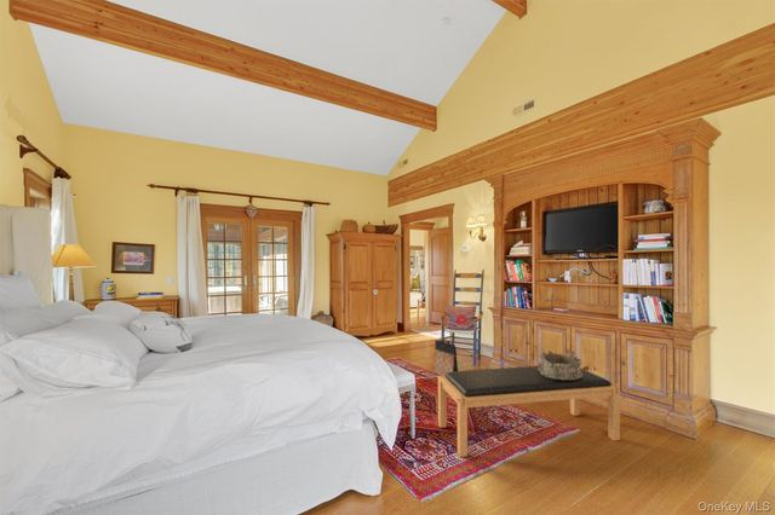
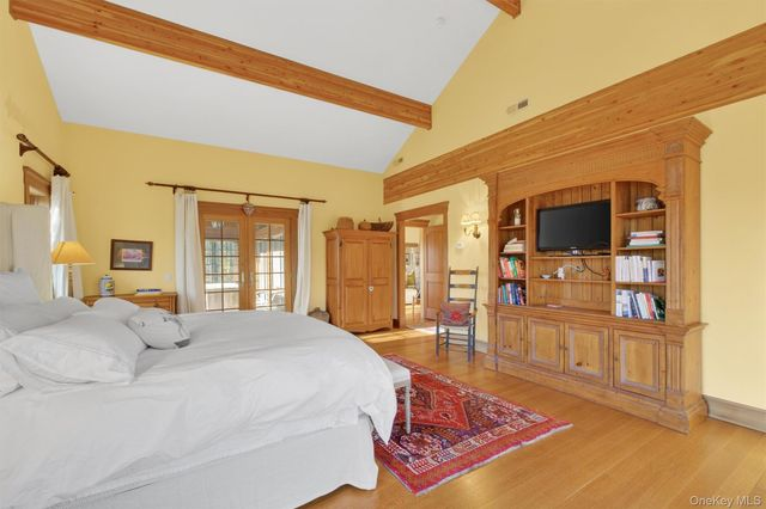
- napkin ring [538,351,582,381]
- bag [431,338,459,376]
- bench [437,365,621,458]
